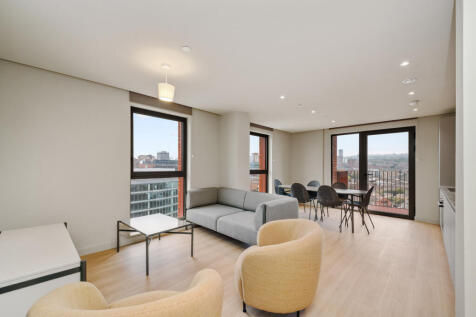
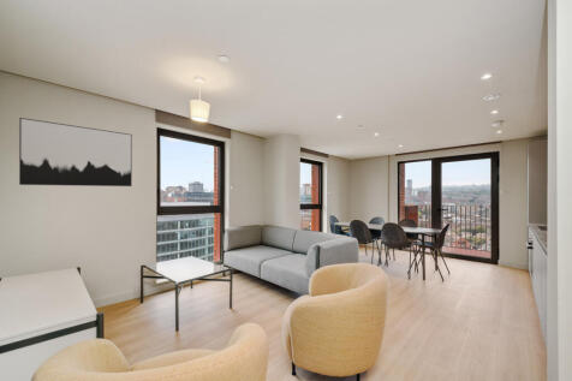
+ wall art [18,117,133,187]
